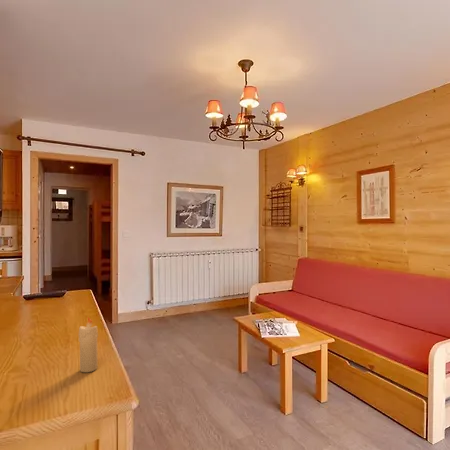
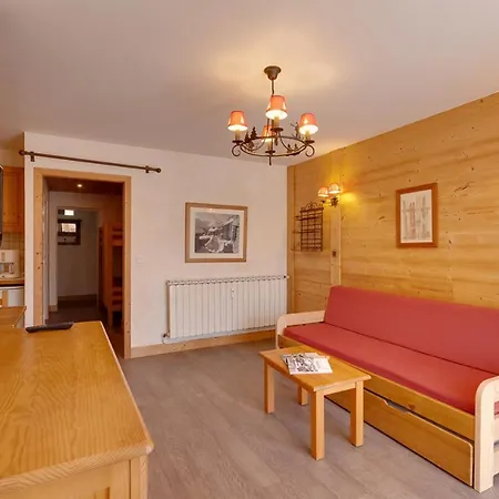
- candle [78,316,99,373]
